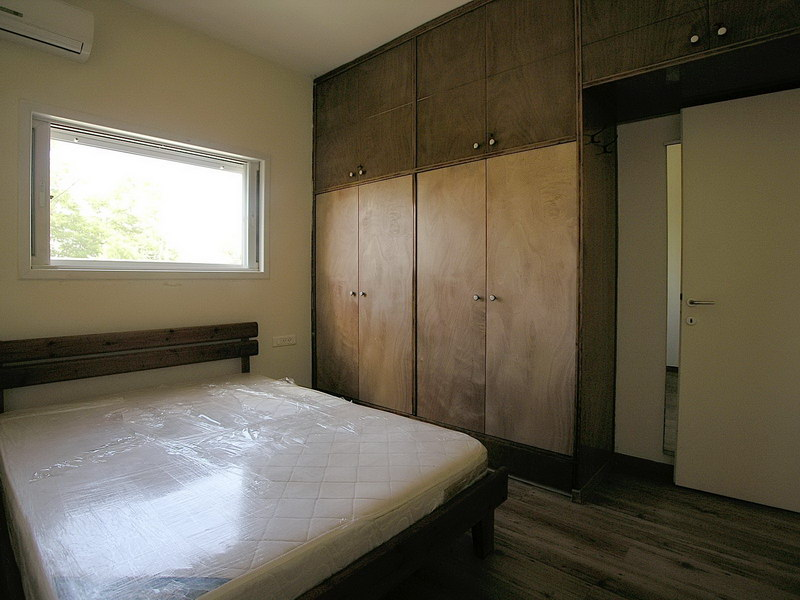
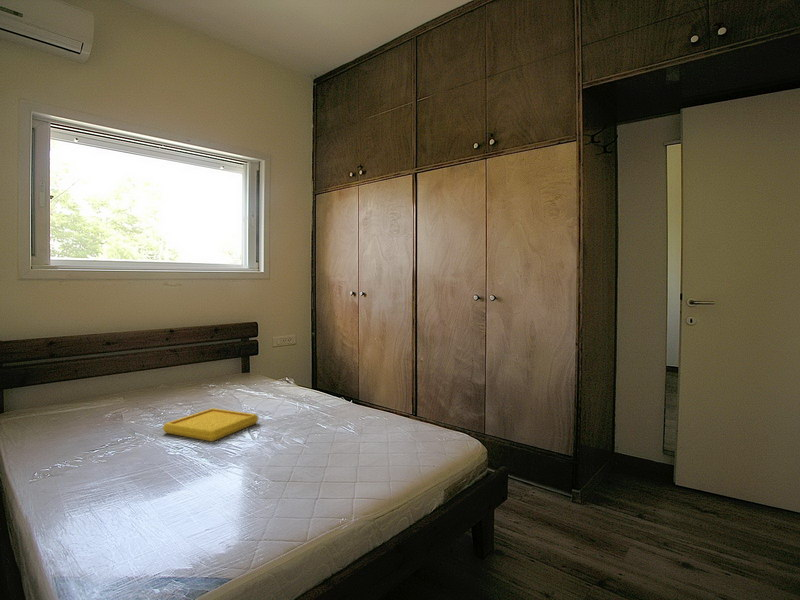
+ serving tray [162,407,259,442]
